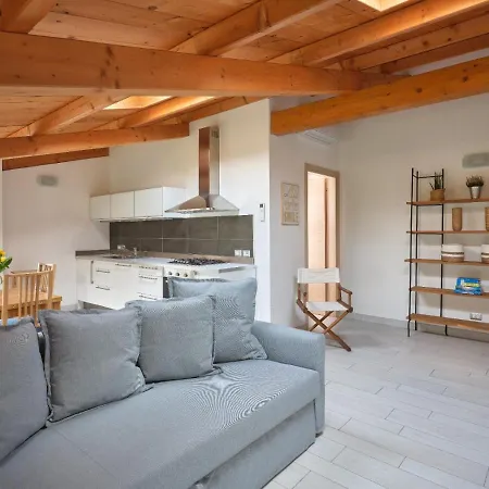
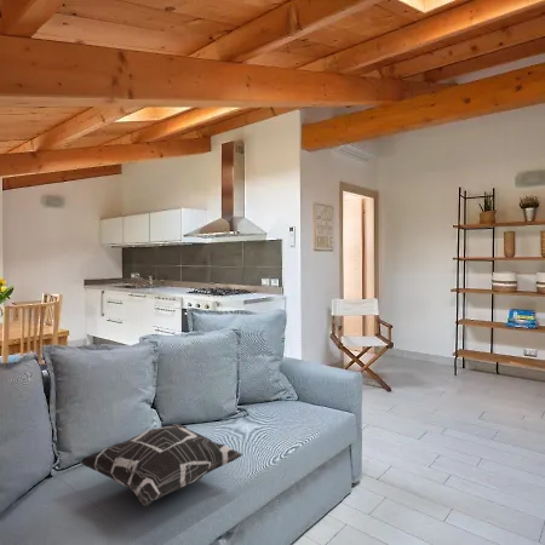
+ decorative pillow [79,423,243,507]
